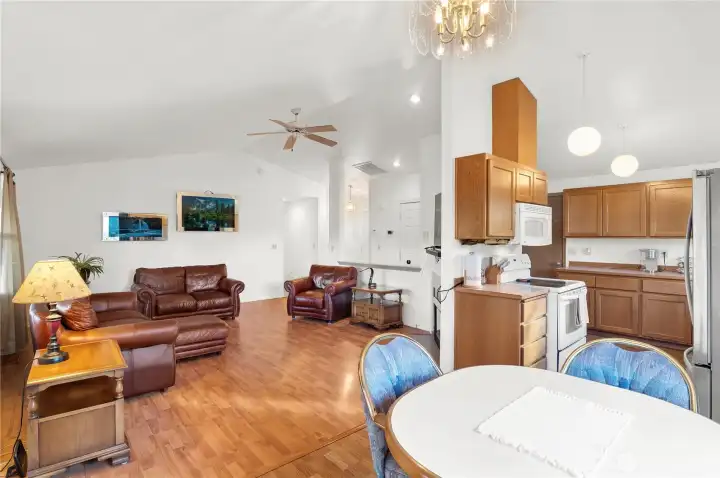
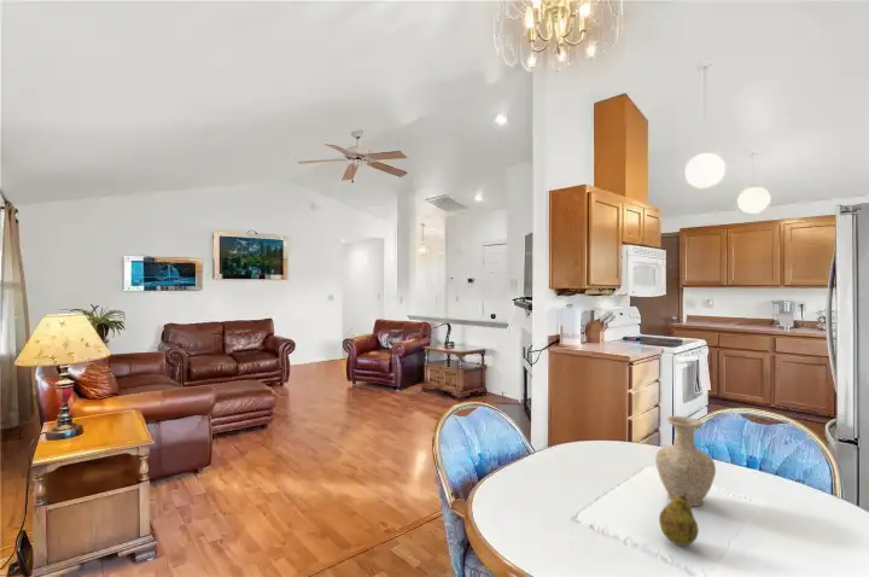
+ vase [654,415,717,507]
+ fruit [658,493,700,547]
